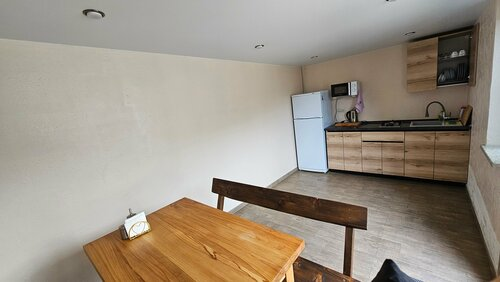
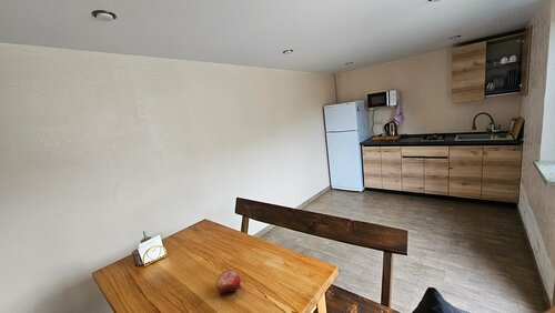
+ fruit [215,269,241,294]
